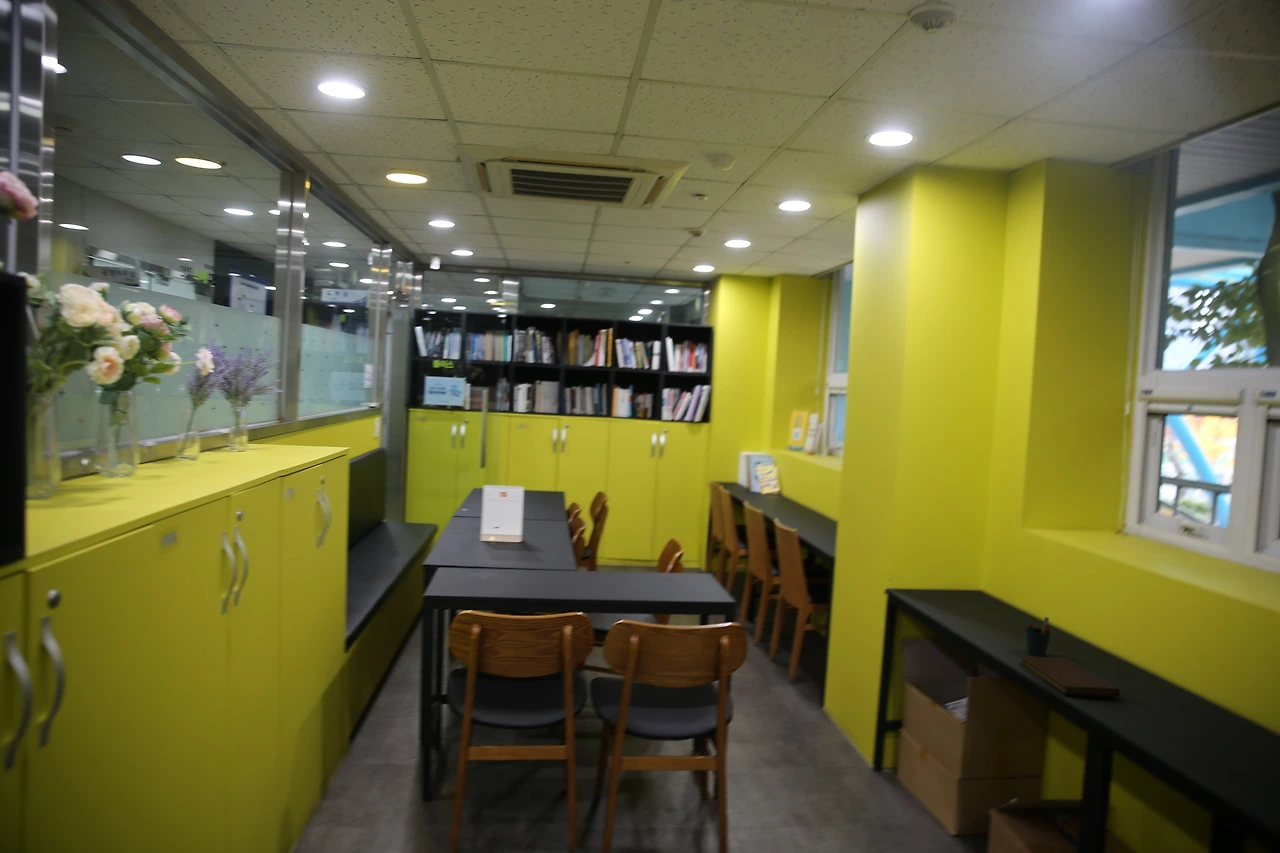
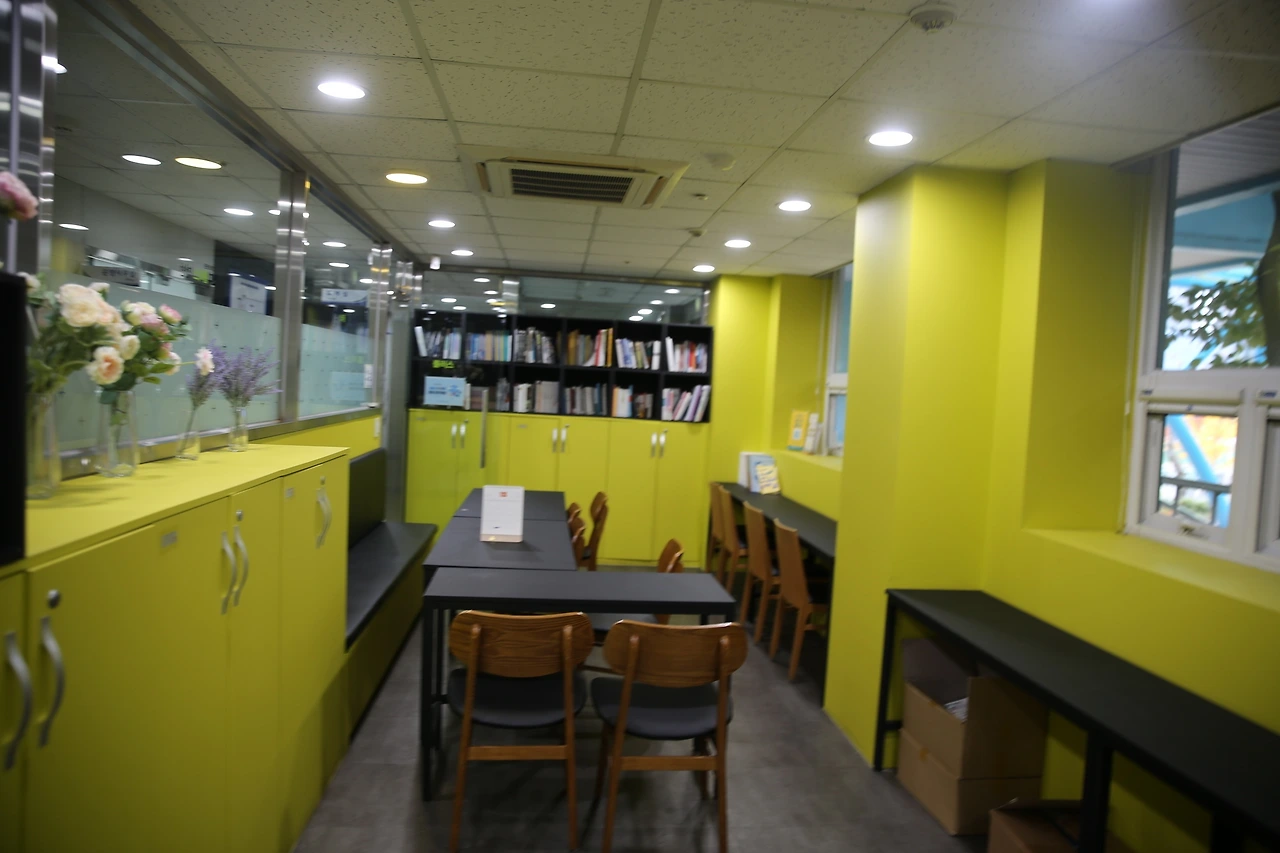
- pen holder [1024,616,1052,657]
- notebook [1019,655,1121,698]
